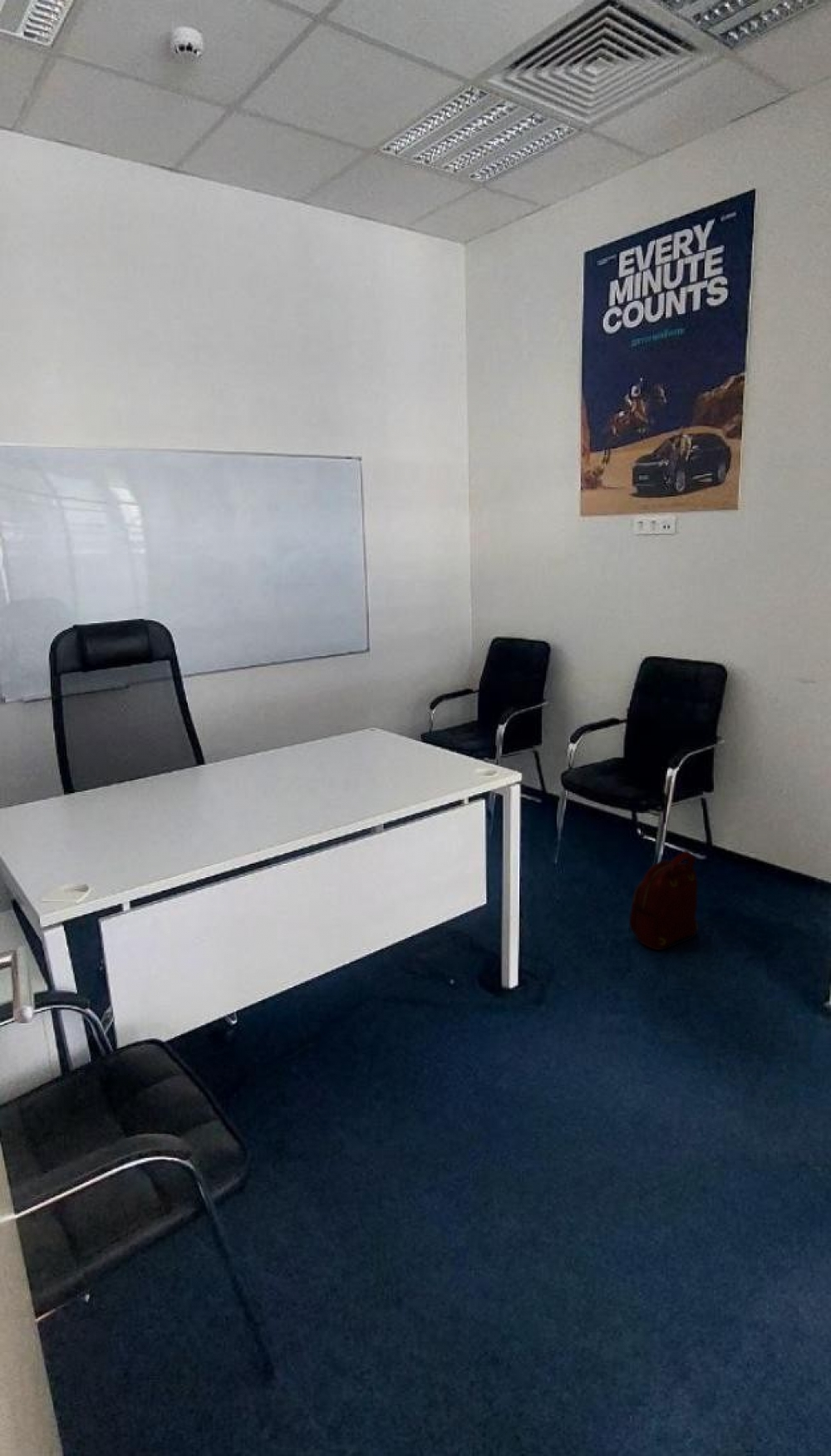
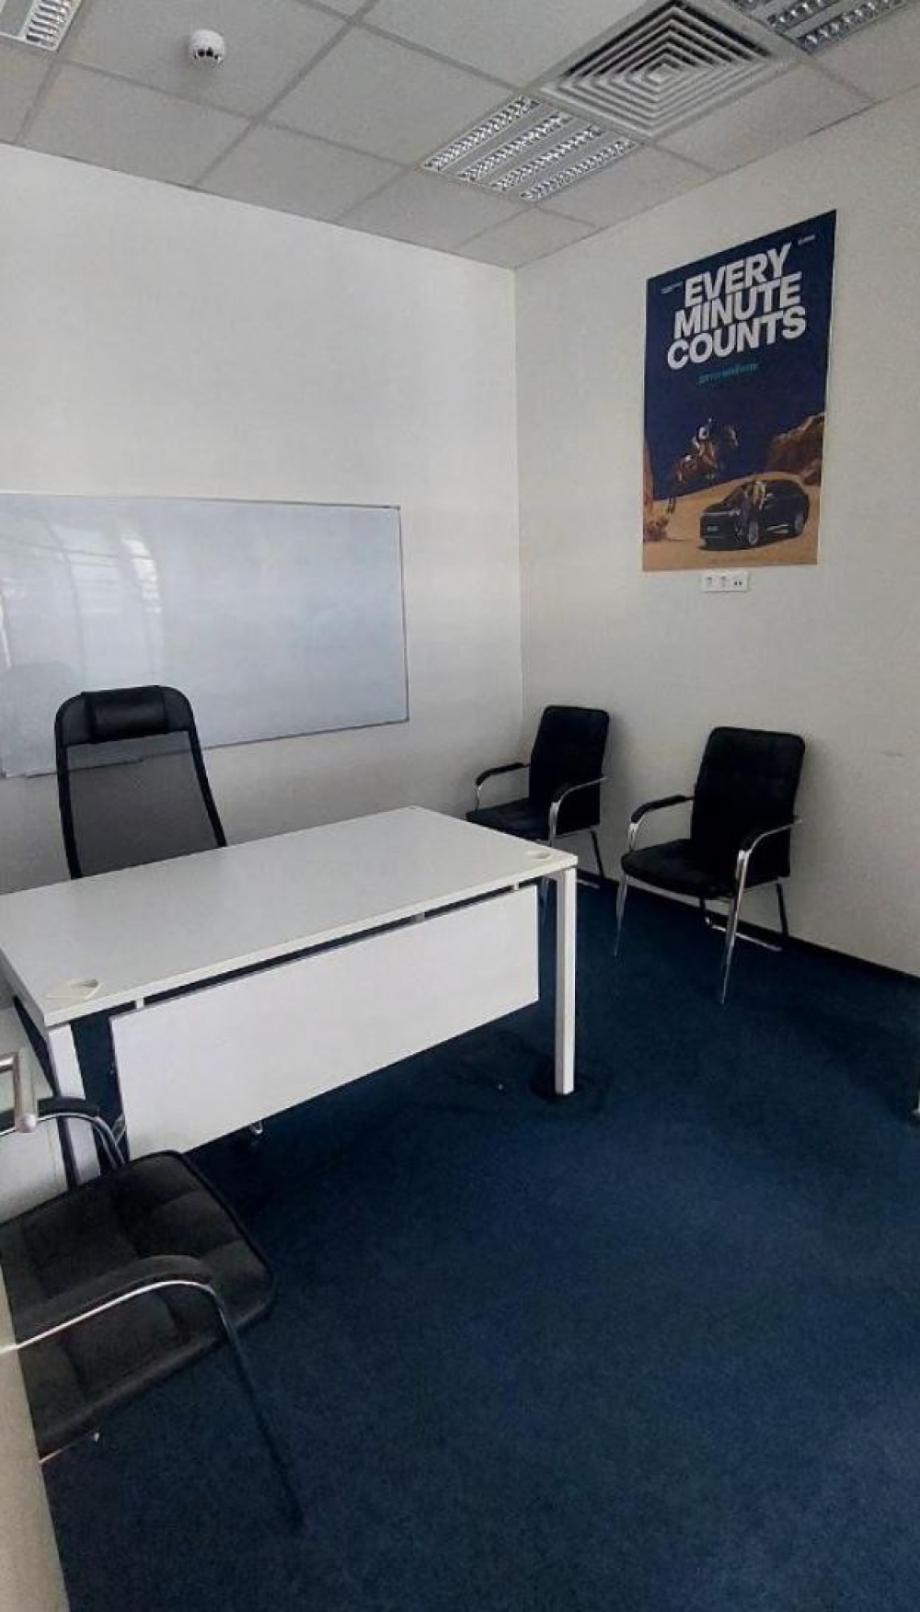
- backpack [628,850,699,951]
